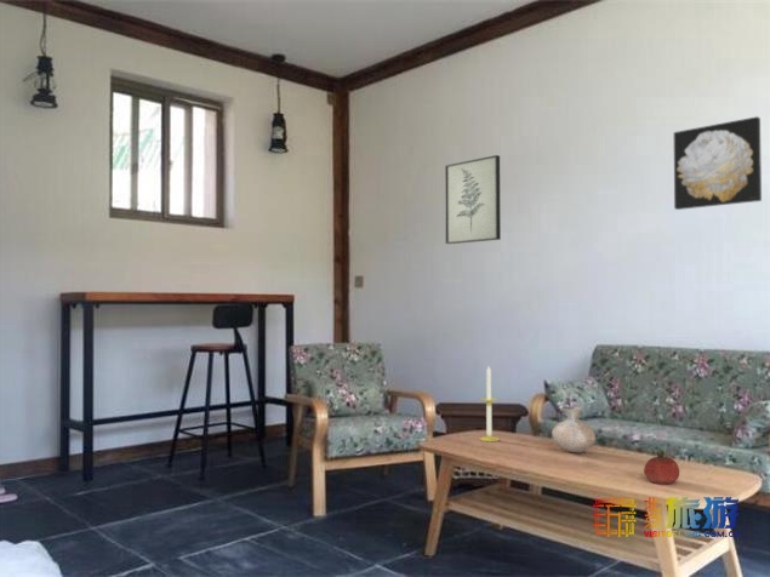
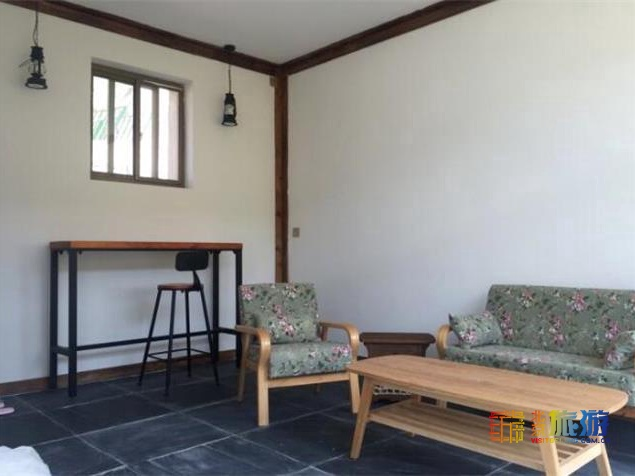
- candle [478,365,501,442]
- fruit [643,449,680,485]
- wall art [673,115,763,211]
- wall art [444,154,502,245]
- vase [551,405,597,453]
